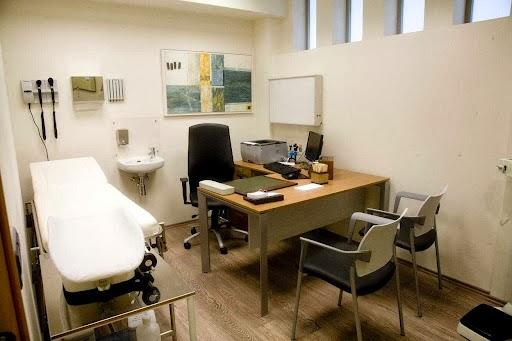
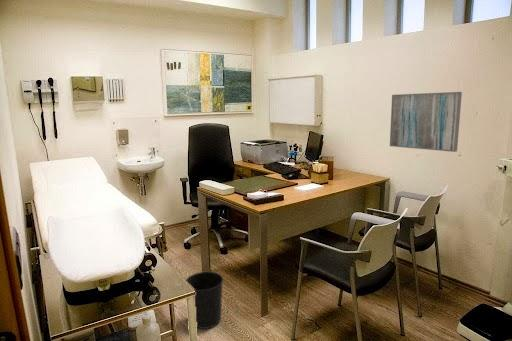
+ wall art [389,91,463,153]
+ wastebasket [185,271,224,330]
